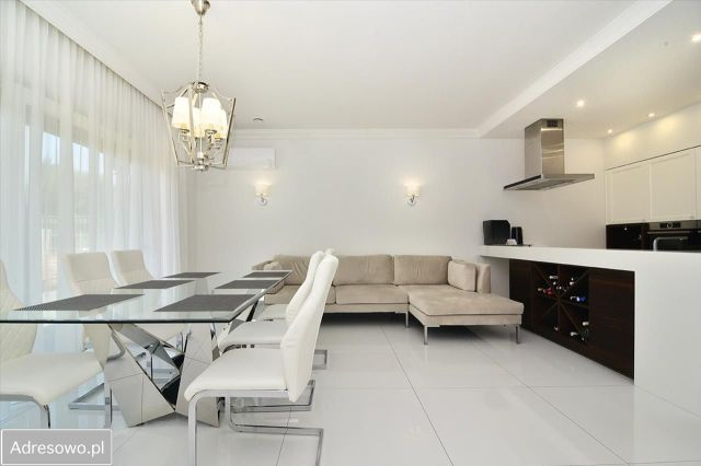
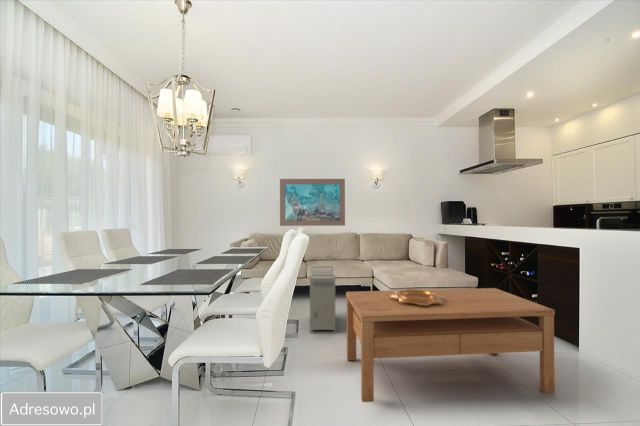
+ decorative bowl [390,288,444,305]
+ storage bin [309,265,336,334]
+ coffee table [345,287,556,403]
+ wall art [279,178,346,227]
